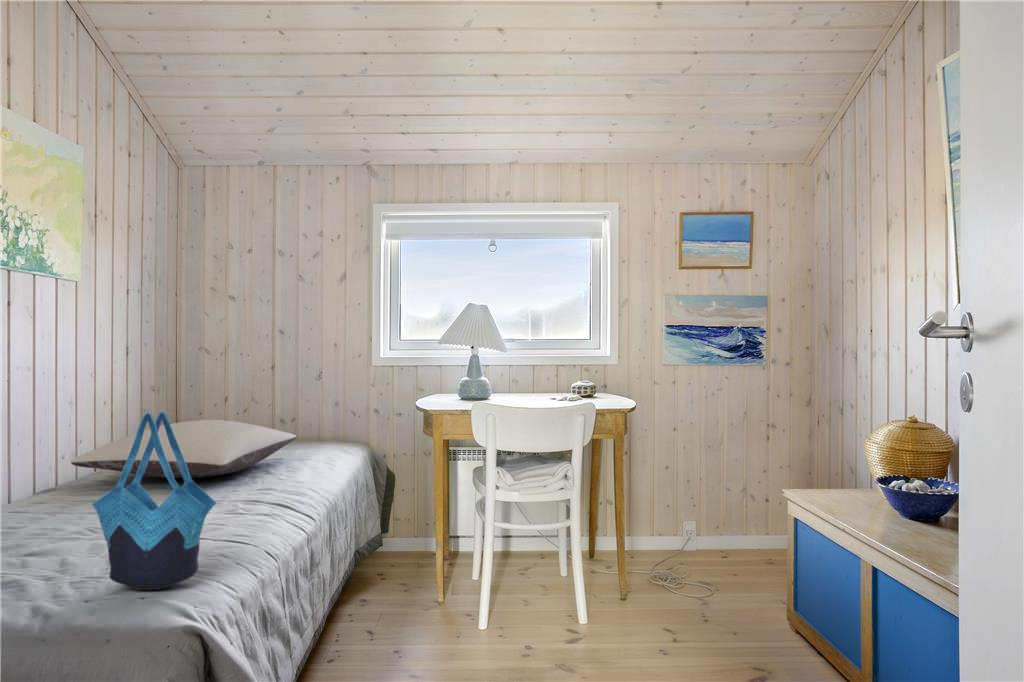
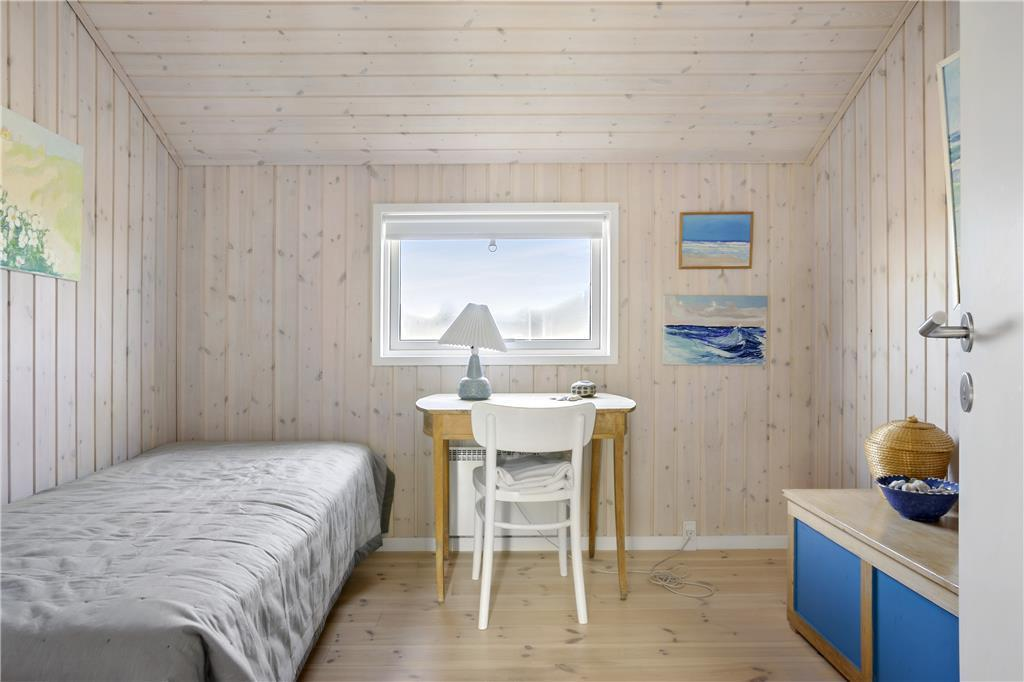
- pillow [70,419,298,479]
- tote bag [91,410,217,591]
